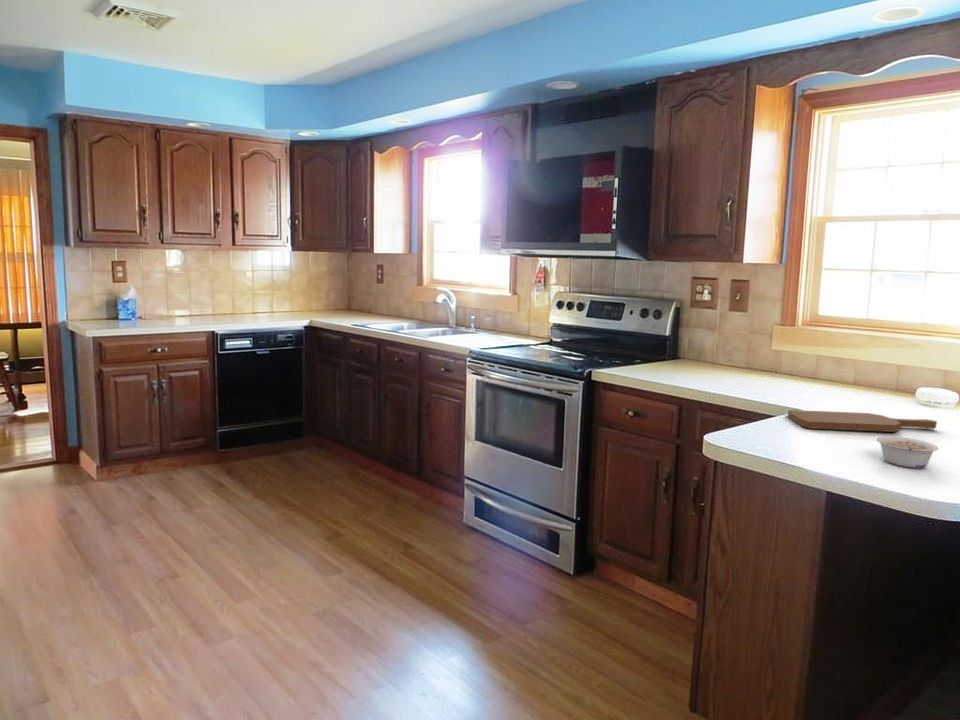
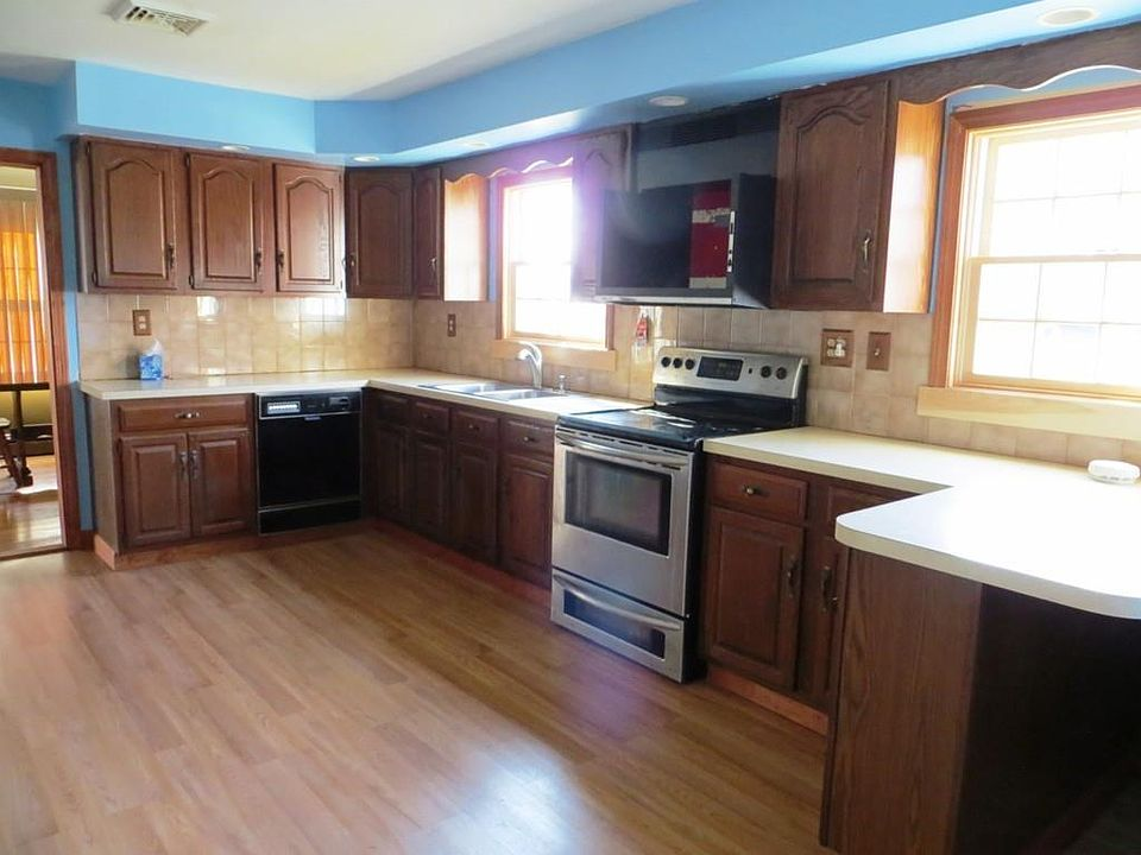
- cutting board [787,409,938,433]
- legume [875,435,940,469]
